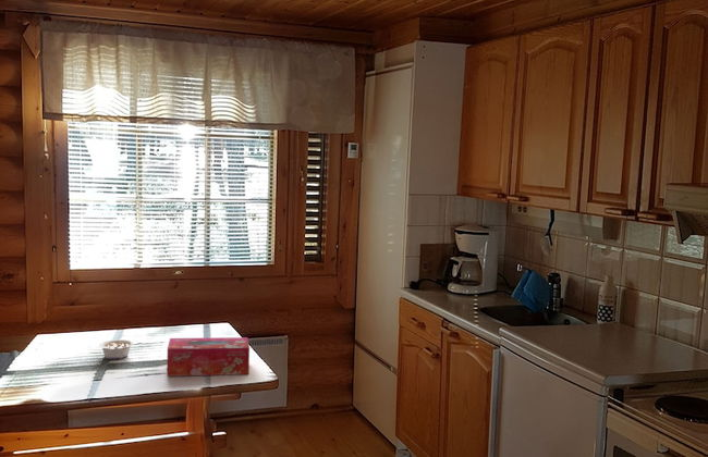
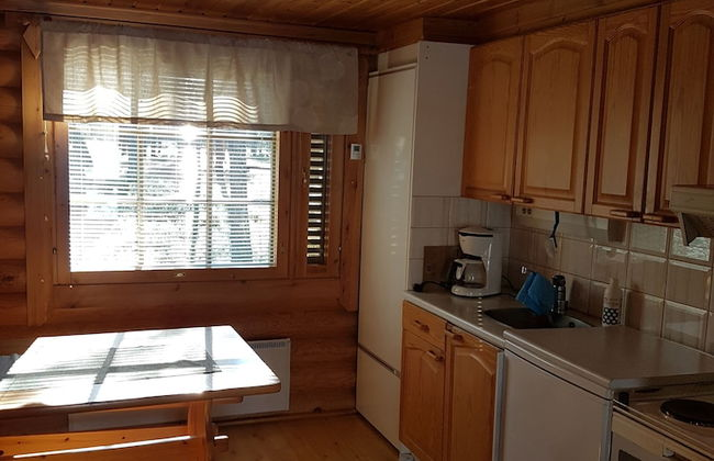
- legume [97,338,134,360]
- tissue box [166,336,251,378]
